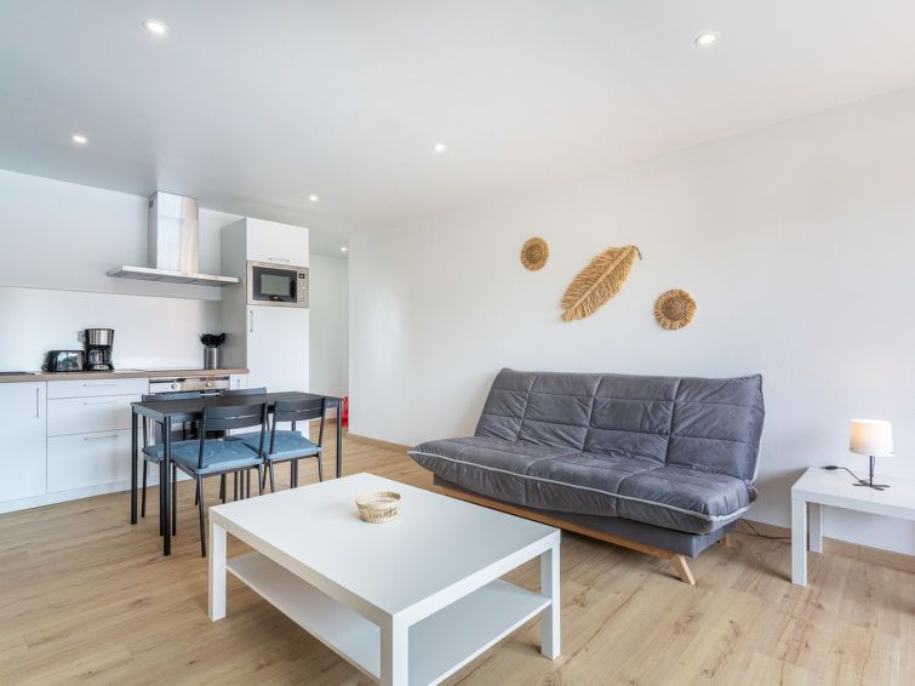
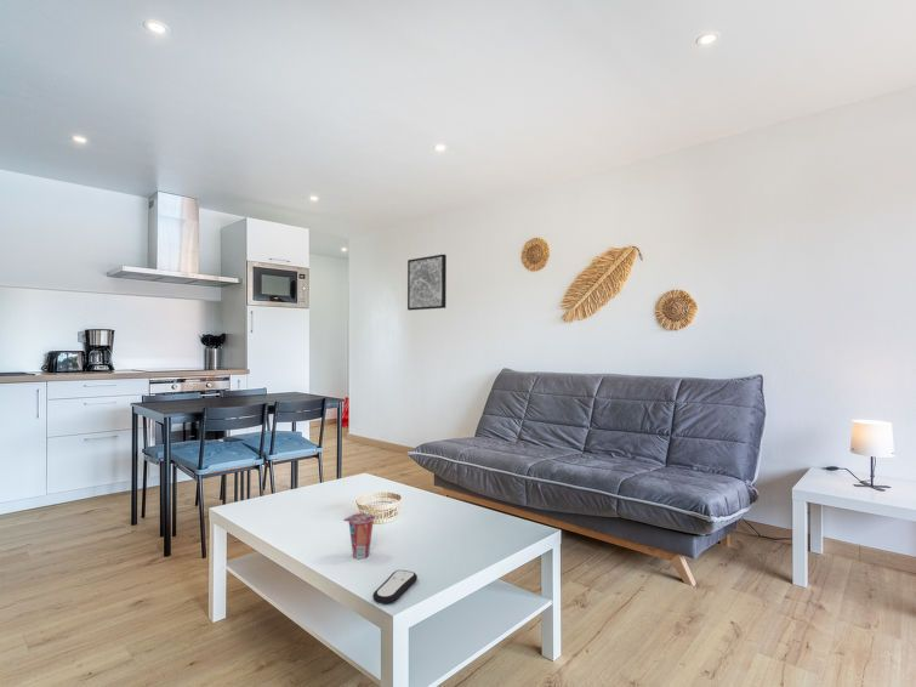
+ remote control [371,569,419,606]
+ wall art [406,254,448,312]
+ cup [342,512,376,560]
